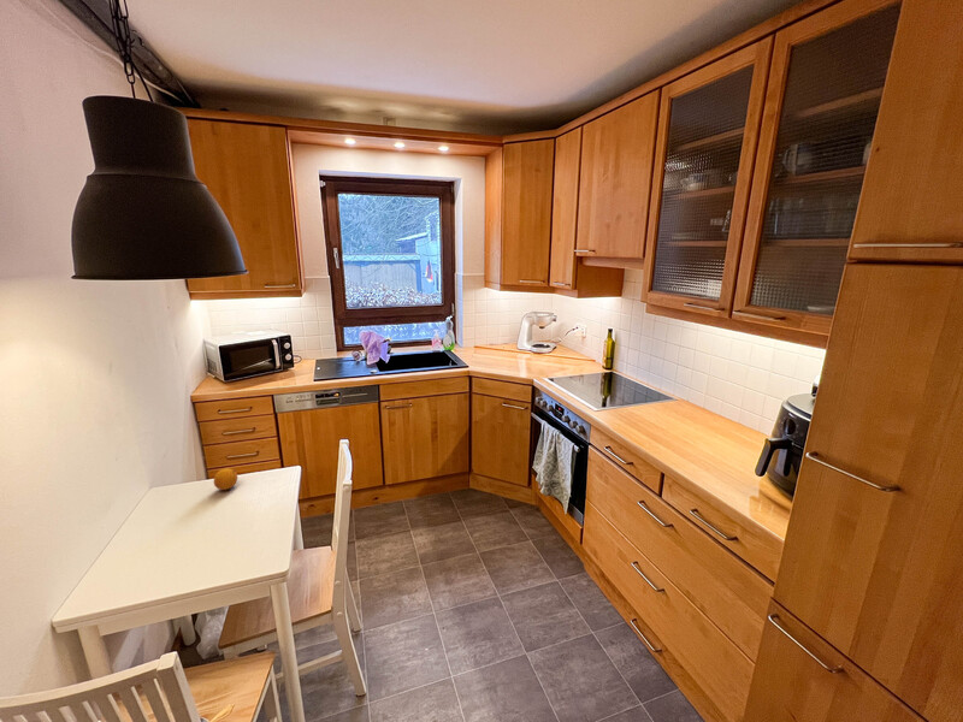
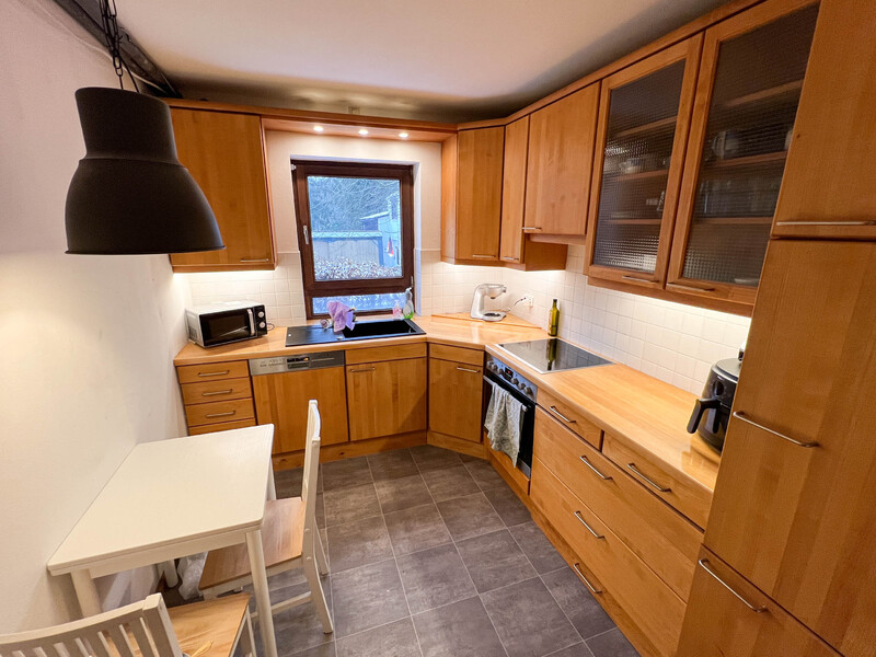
- fruit [213,467,238,491]
